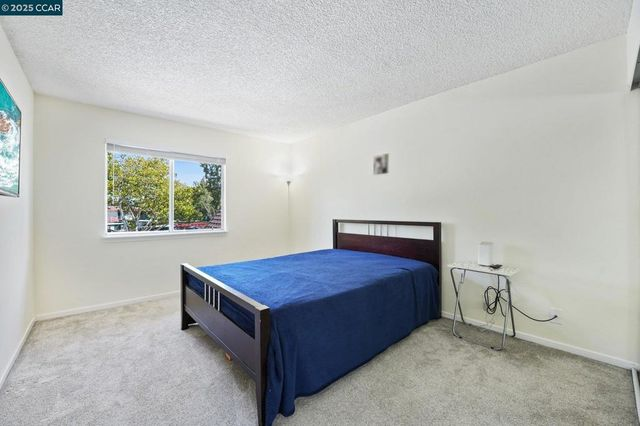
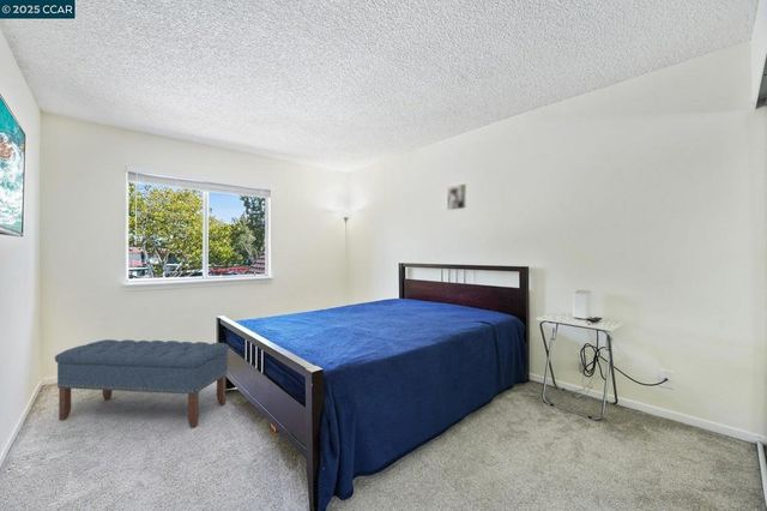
+ bench [54,338,230,428]
